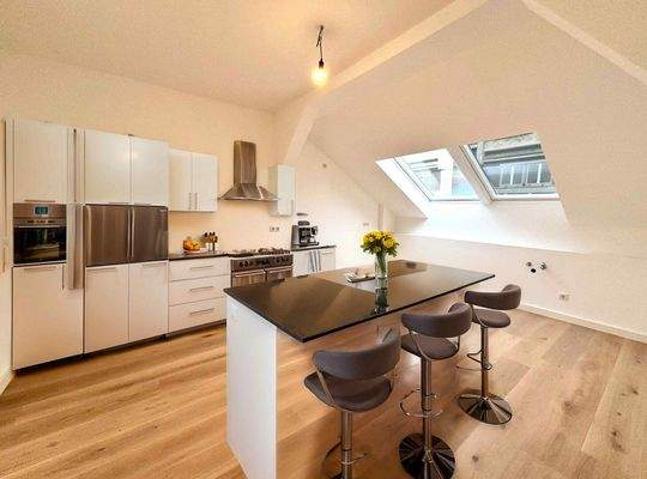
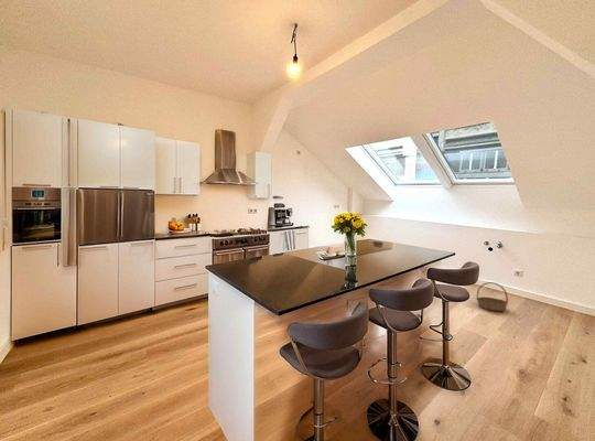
+ basket [476,281,509,312]
